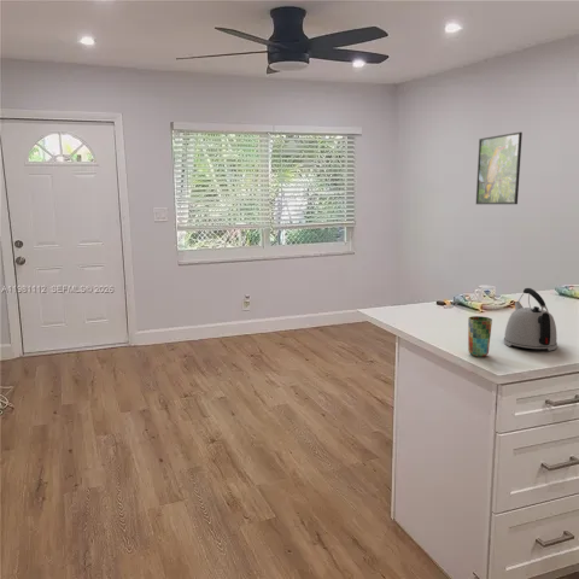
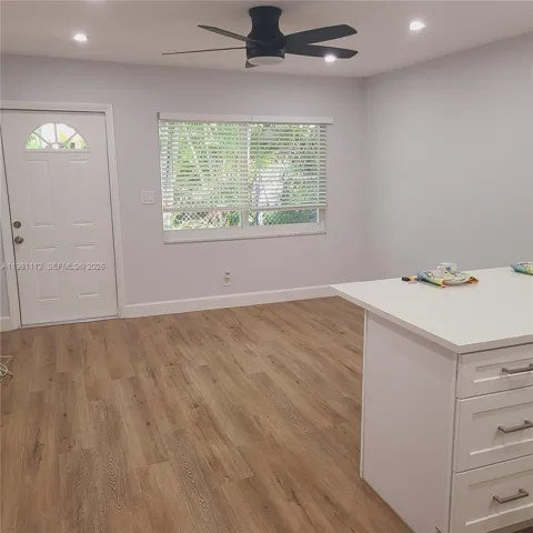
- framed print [475,131,524,205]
- kettle [503,287,558,352]
- cup [467,315,493,358]
